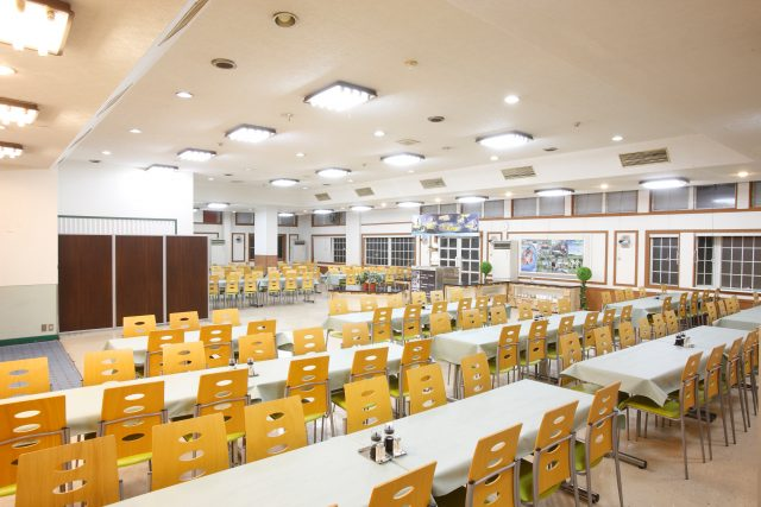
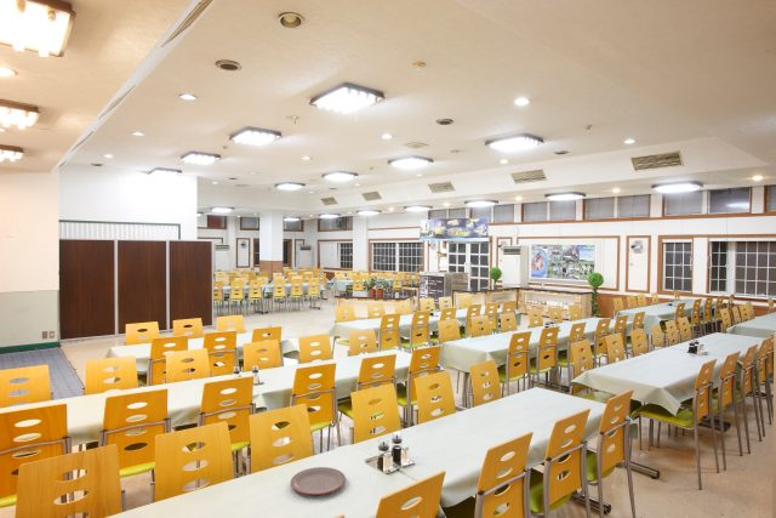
+ plate [290,466,347,496]
